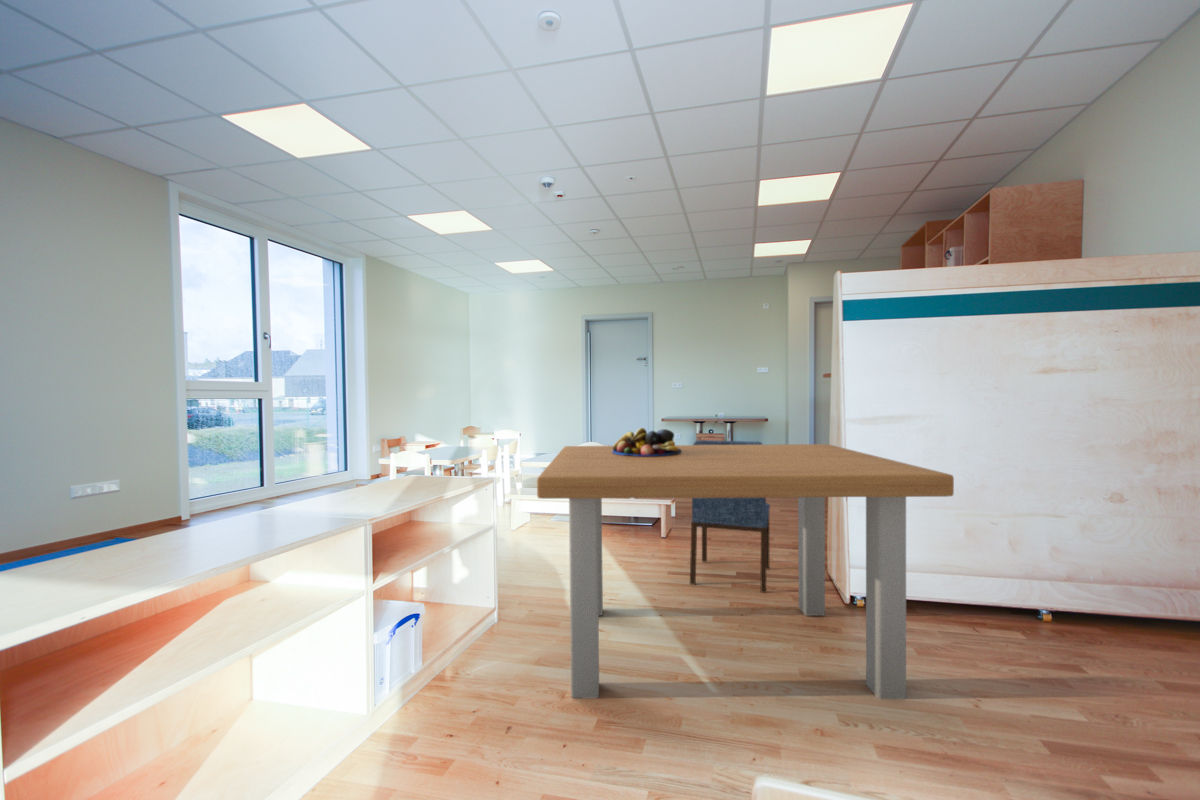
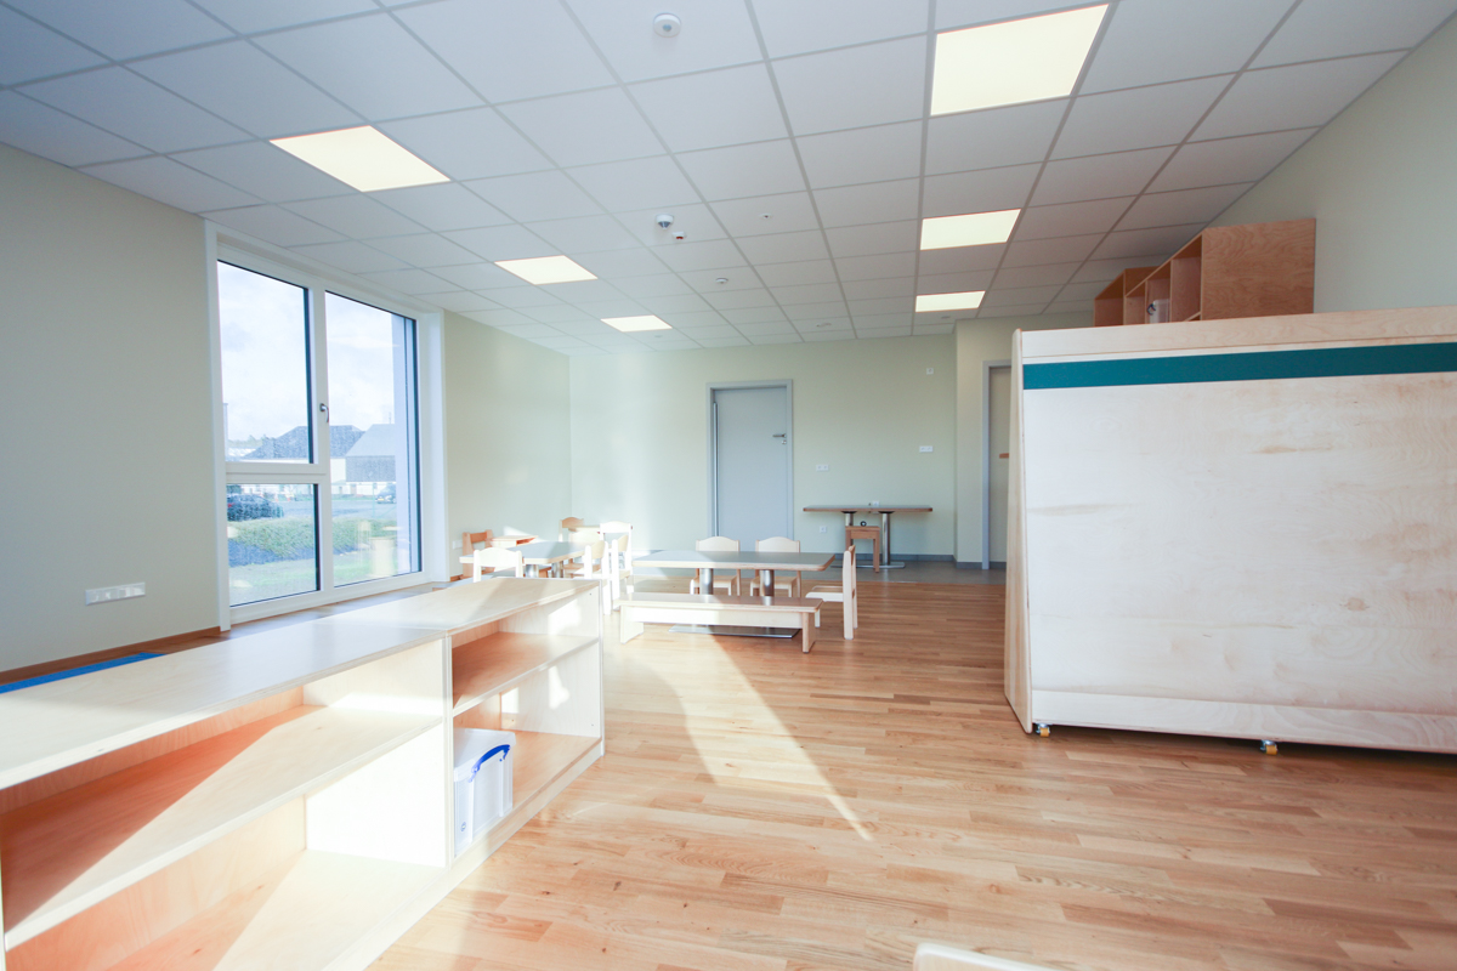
- dining table [536,443,955,700]
- dining chair [689,439,771,594]
- fruit bowl [612,427,681,456]
